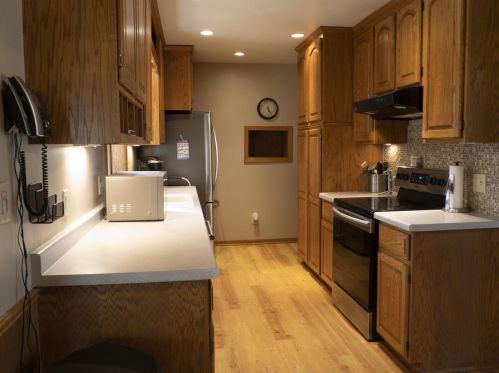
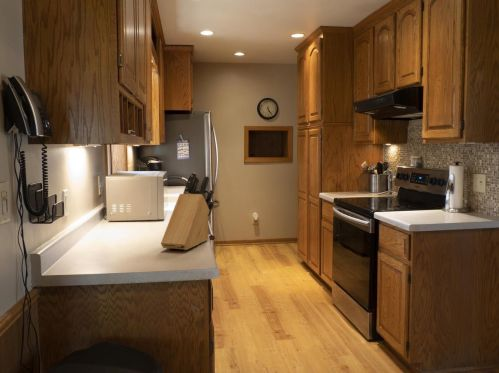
+ knife block [160,172,215,251]
